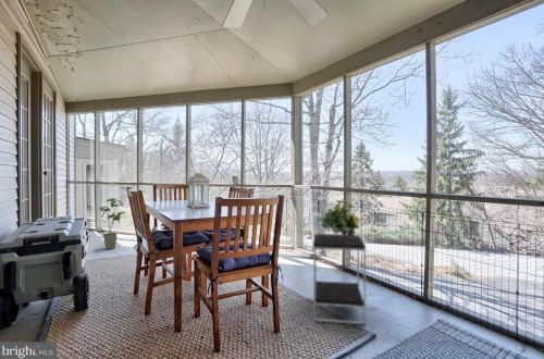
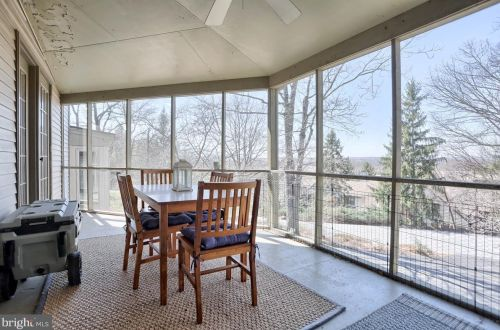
- flowering plant [316,199,361,237]
- side table [312,233,367,325]
- house plant [97,197,127,250]
